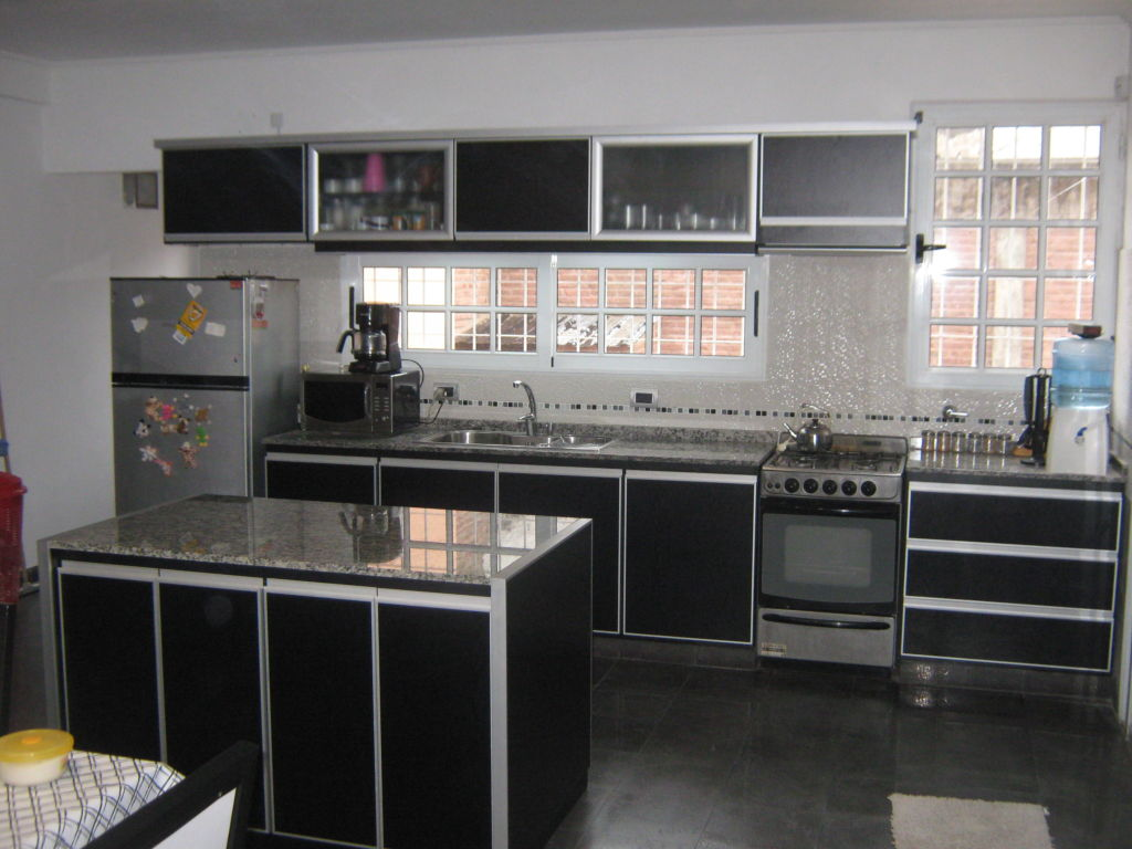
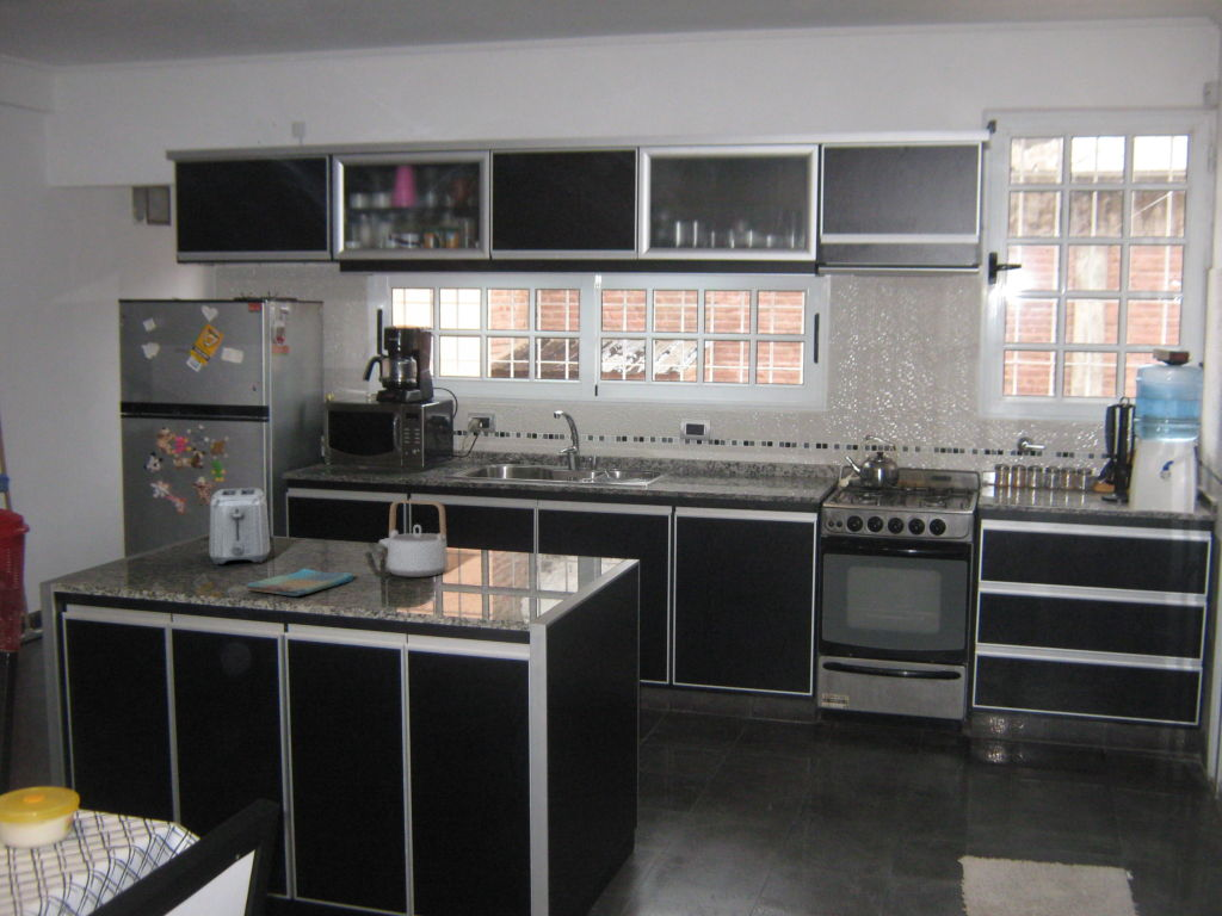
+ dish towel [245,567,354,598]
+ teapot [377,499,449,578]
+ toaster [208,487,272,565]
